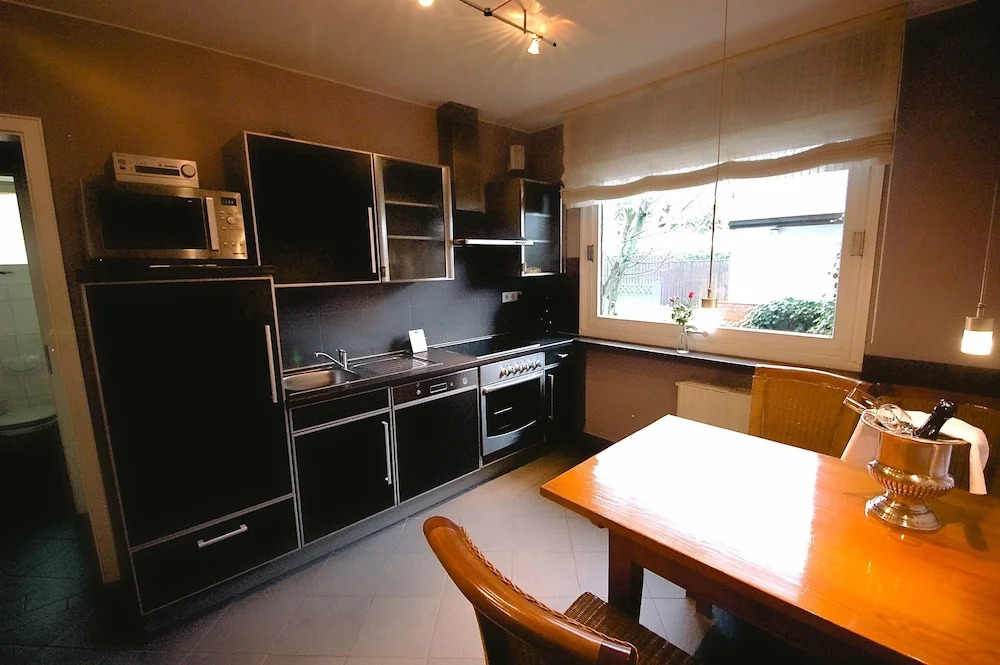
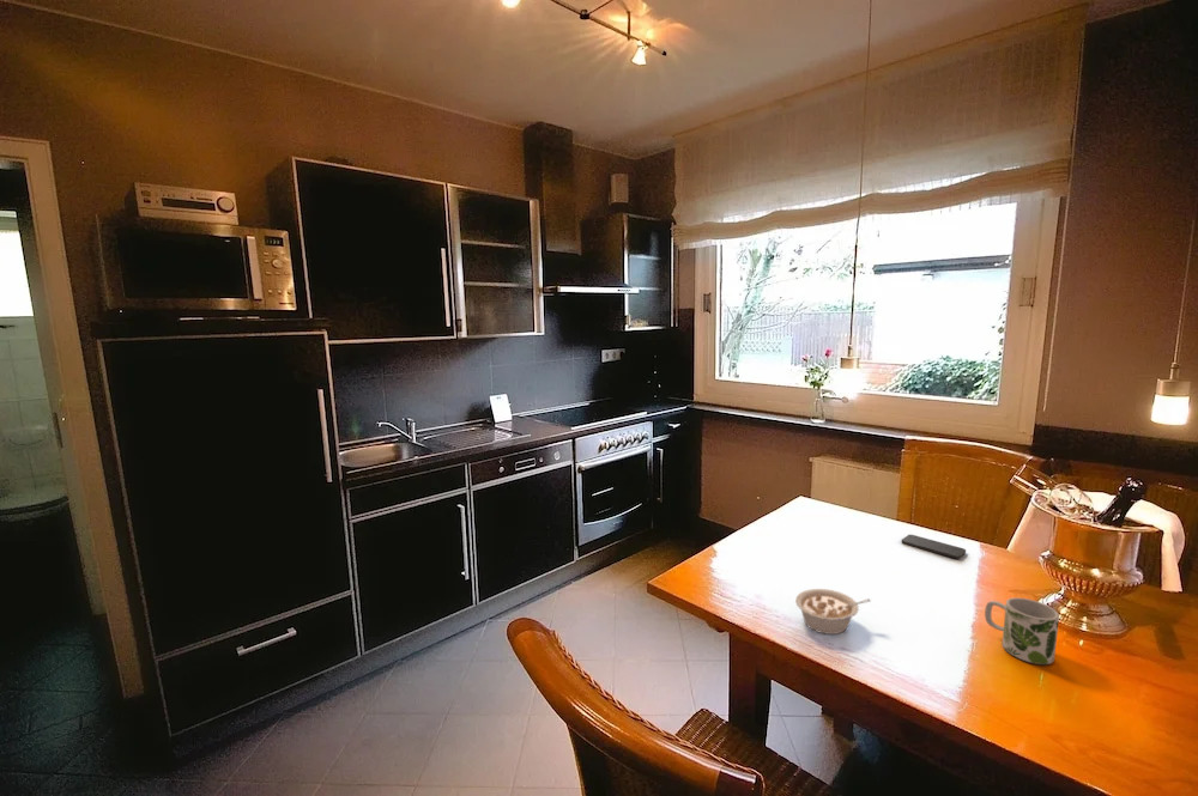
+ legume [794,588,872,636]
+ mug [984,596,1060,666]
+ smartphone [901,534,967,560]
